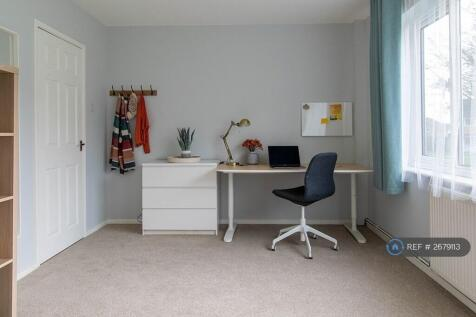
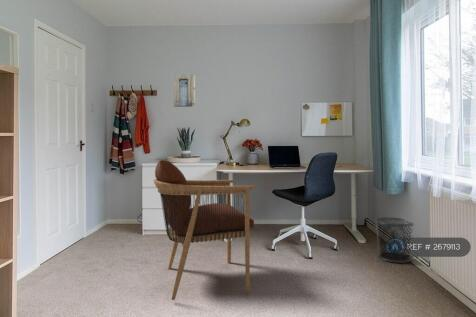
+ waste bin [374,217,414,264]
+ armchair [152,158,257,301]
+ wall art [172,74,196,108]
